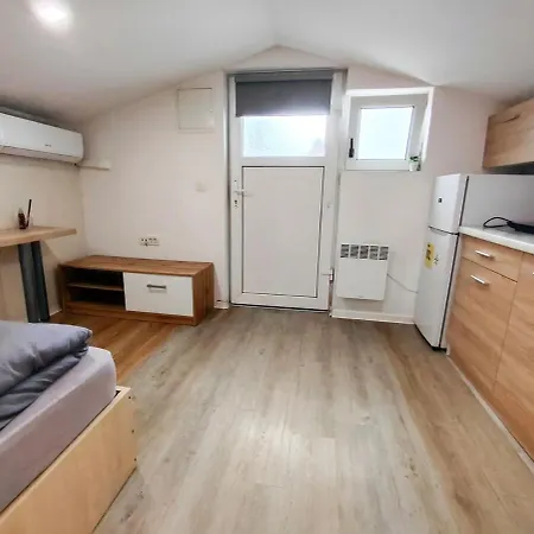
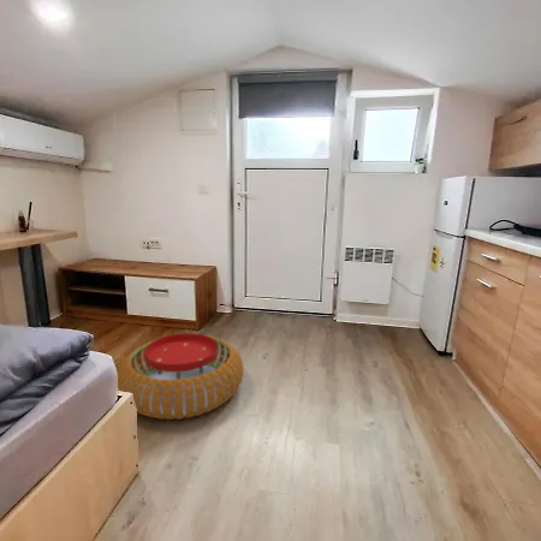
+ pouf [117,332,244,421]
